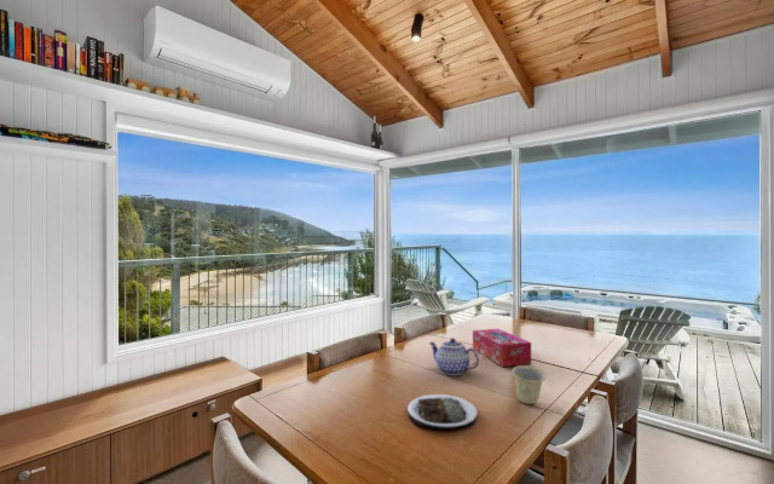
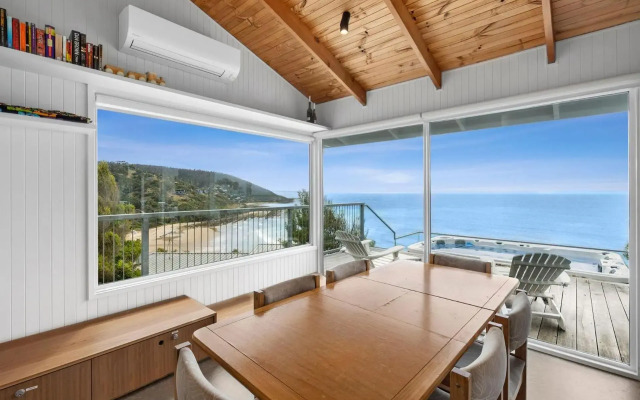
- cup [510,364,548,405]
- teapot [428,336,480,376]
- tissue box [472,328,532,368]
- plate [406,393,478,431]
